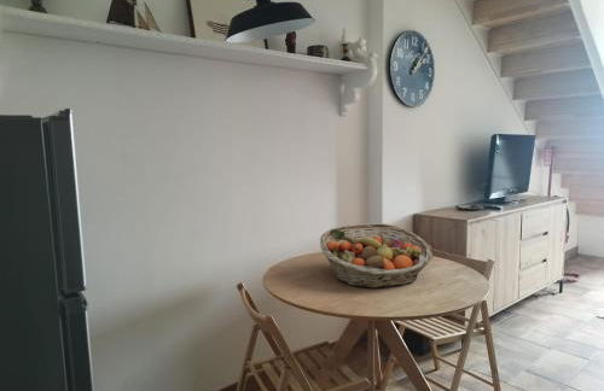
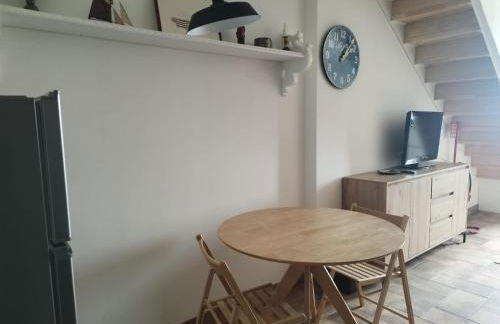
- fruit basket [319,222,434,290]
